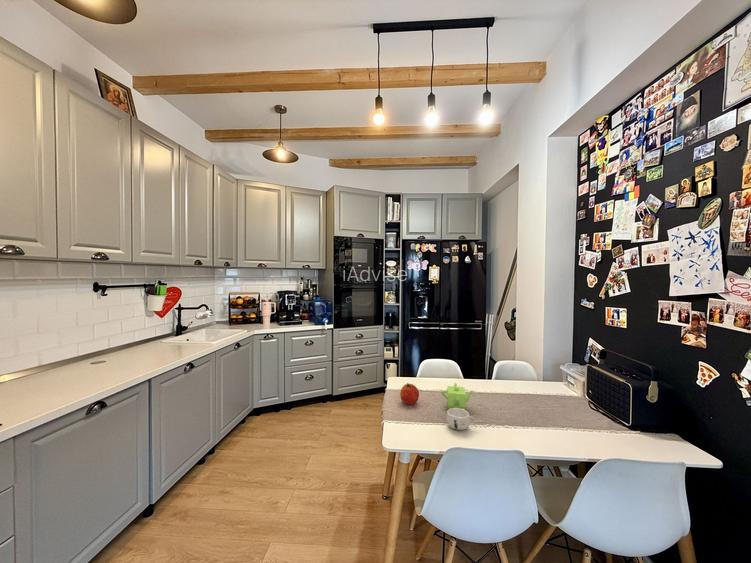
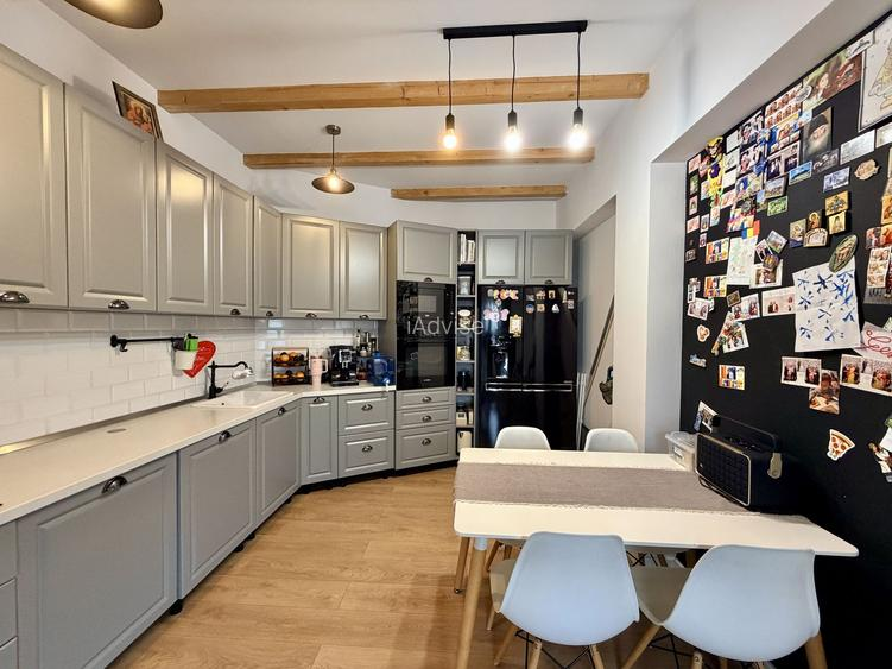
- teapot [440,382,476,410]
- apple [399,382,420,406]
- mug [445,408,476,431]
